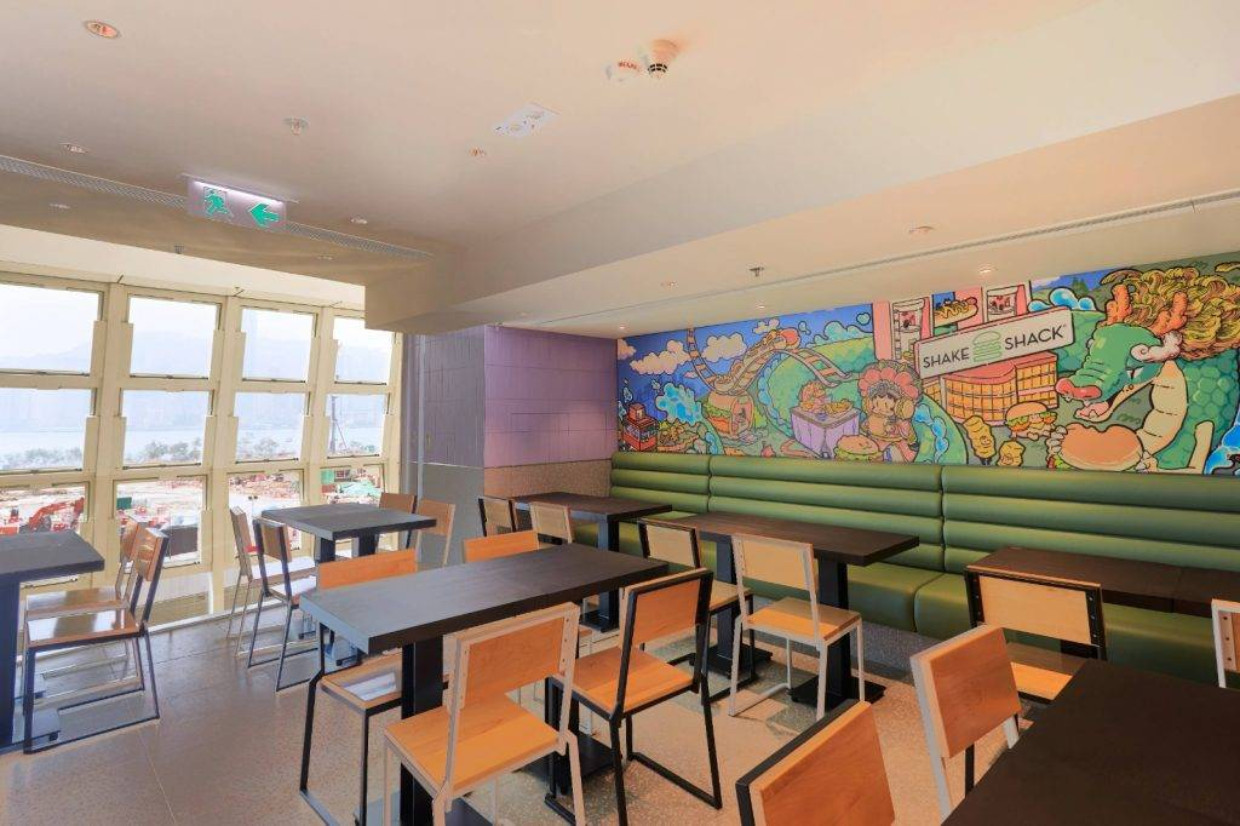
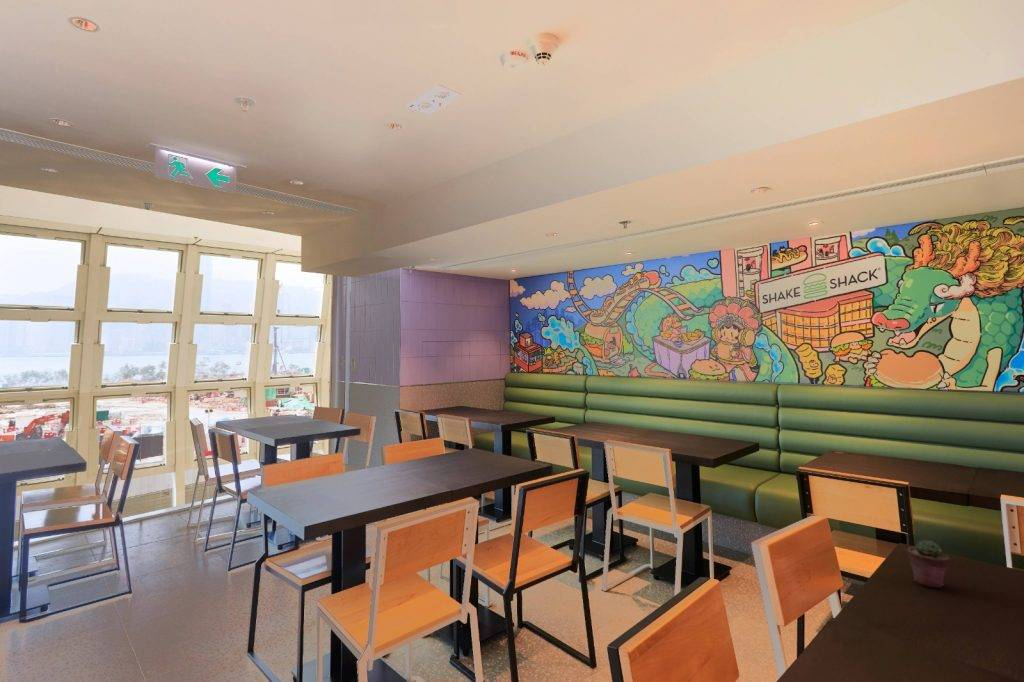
+ potted succulent [906,539,950,589]
